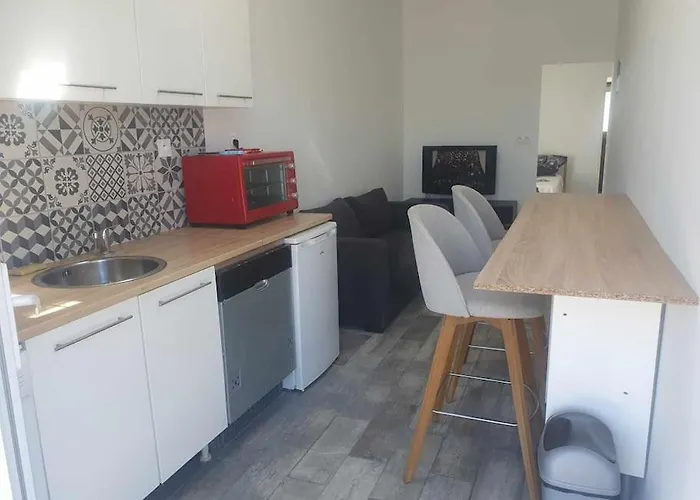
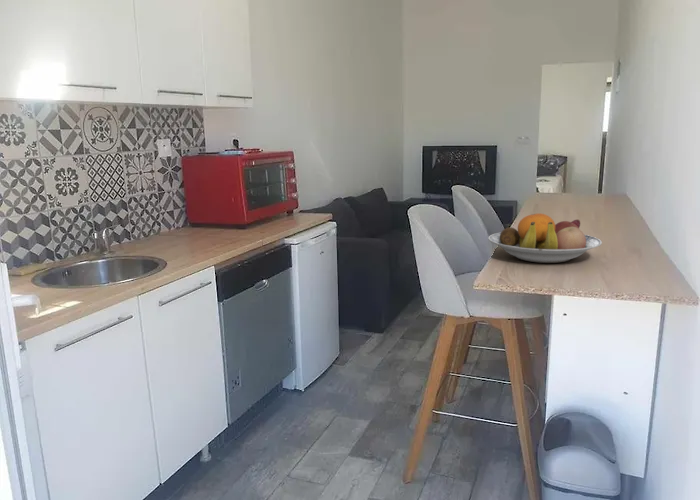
+ fruit bowl [487,212,603,264]
